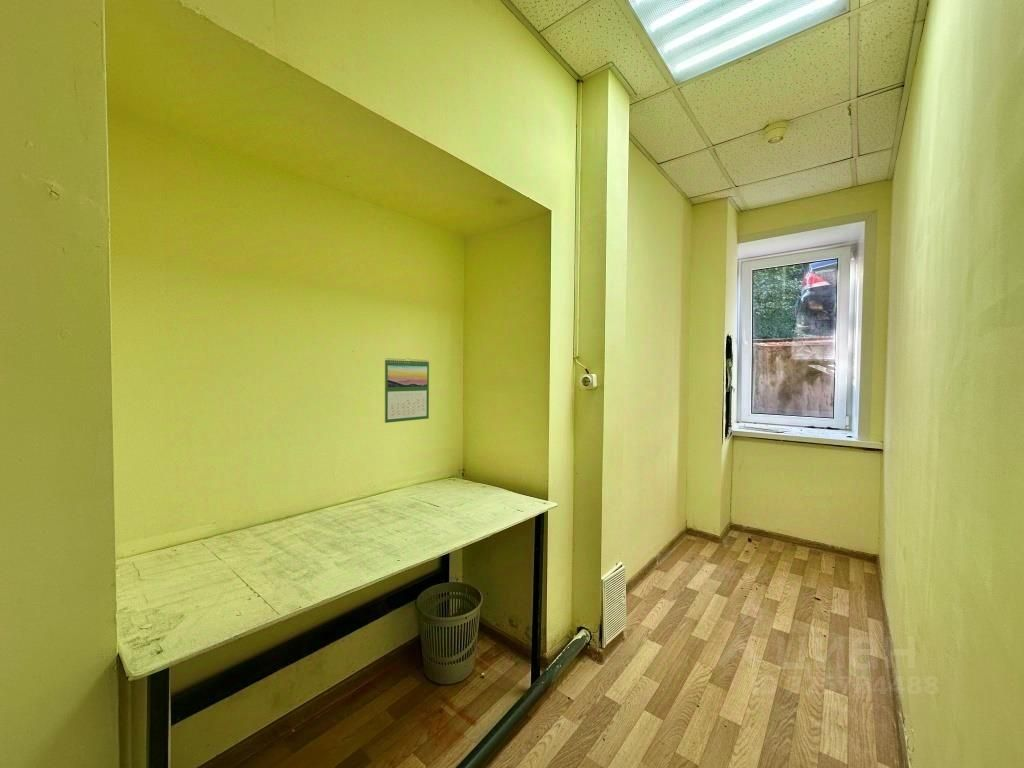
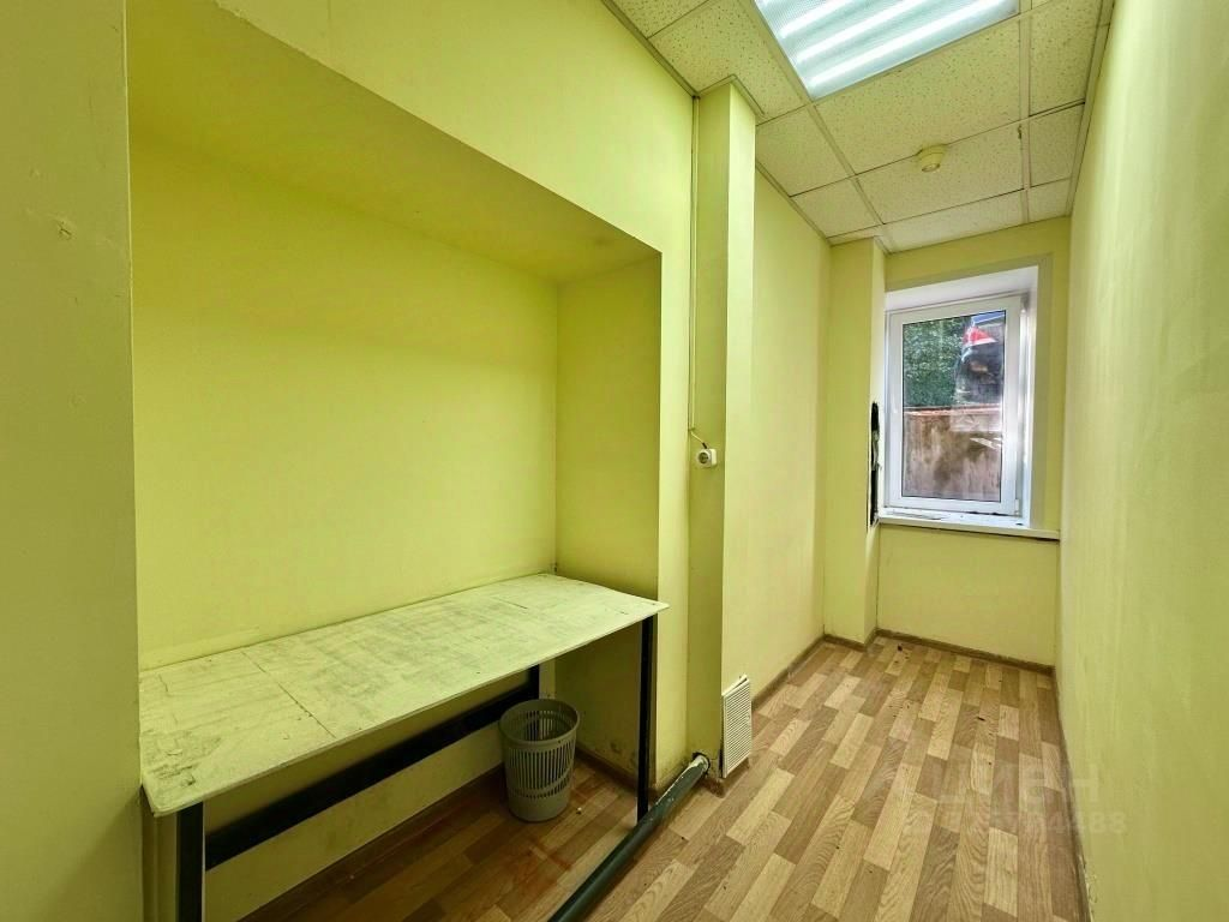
- calendar [384,357,430,424]
